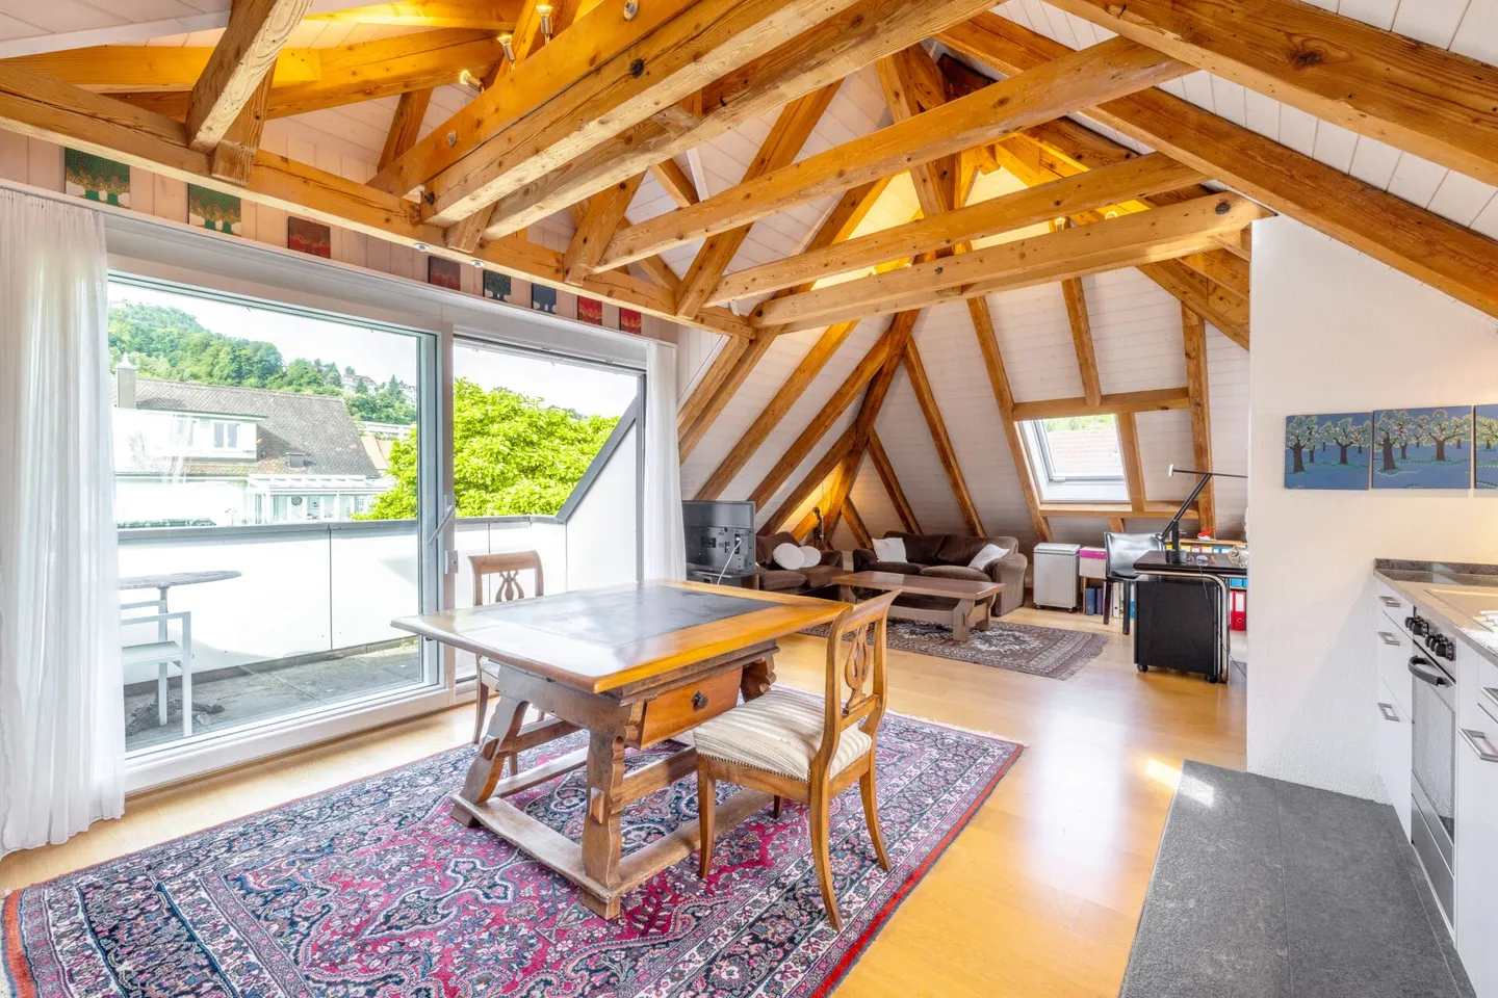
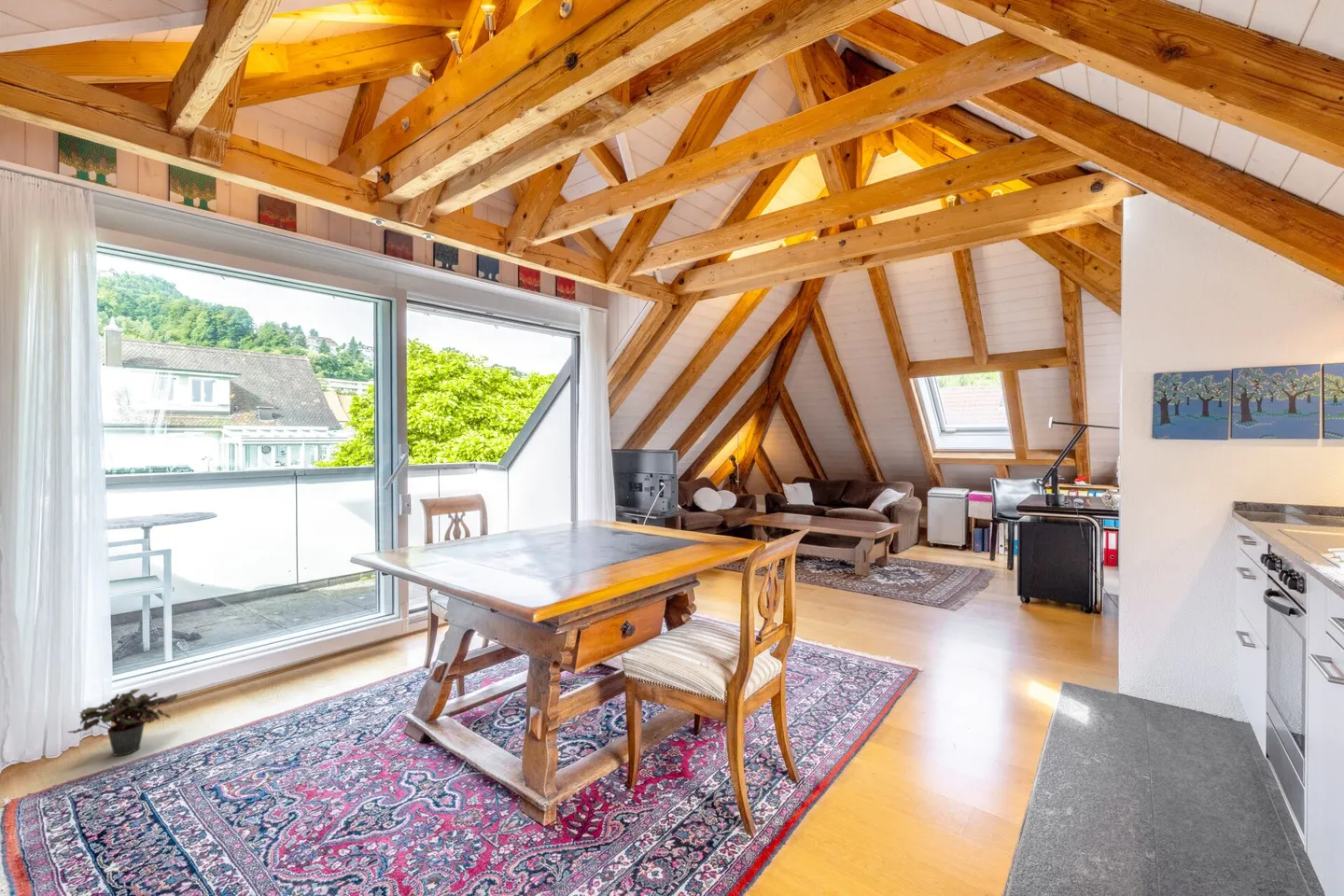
+ potted plant [65,688,179,757]
